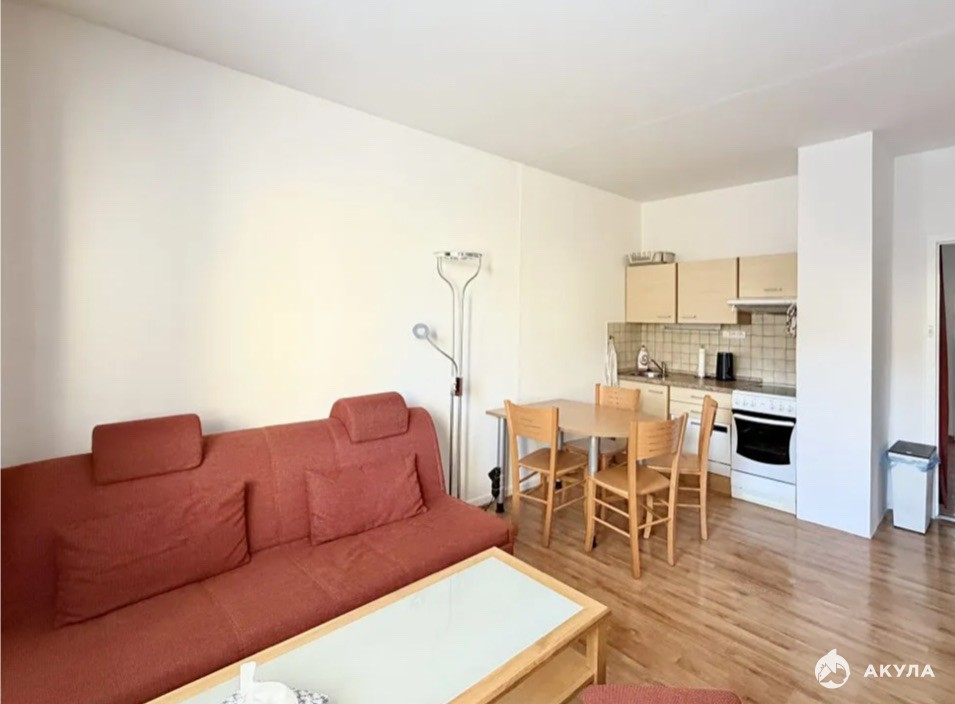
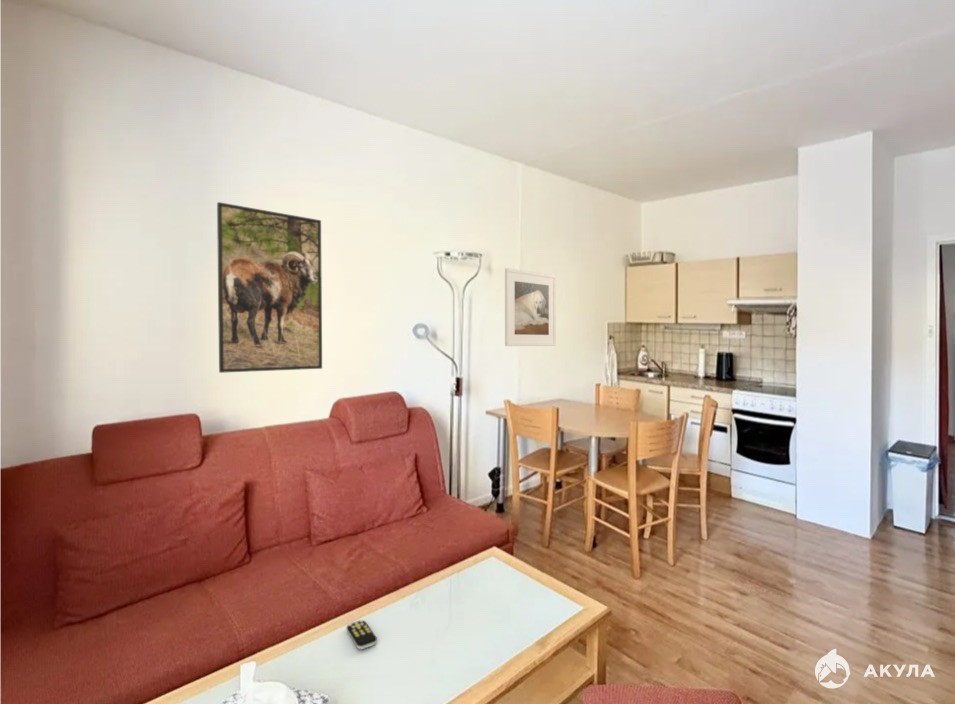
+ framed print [504,267,557,347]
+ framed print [216,201,323,374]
+ remote control [346,619,378,650]
